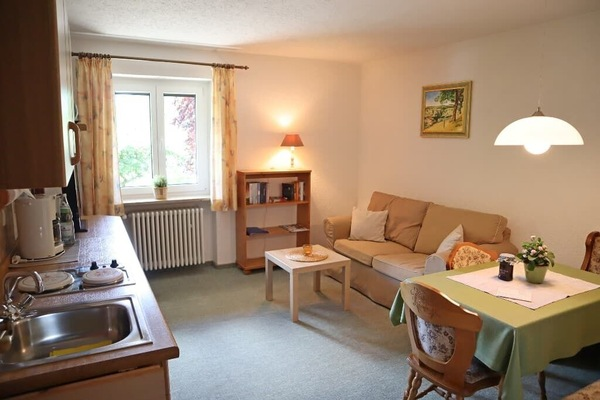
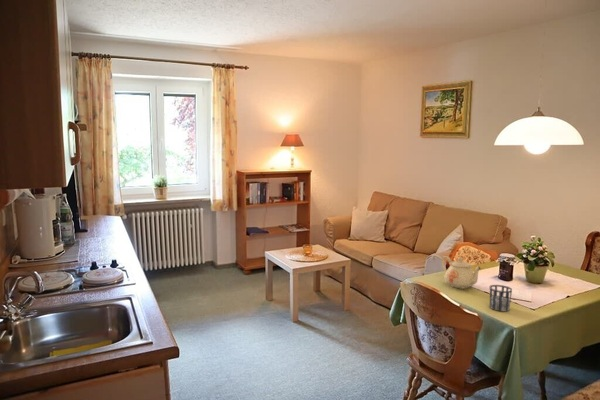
+ cup [489,284,513,312]
+ teapot [440,255,482,289]
